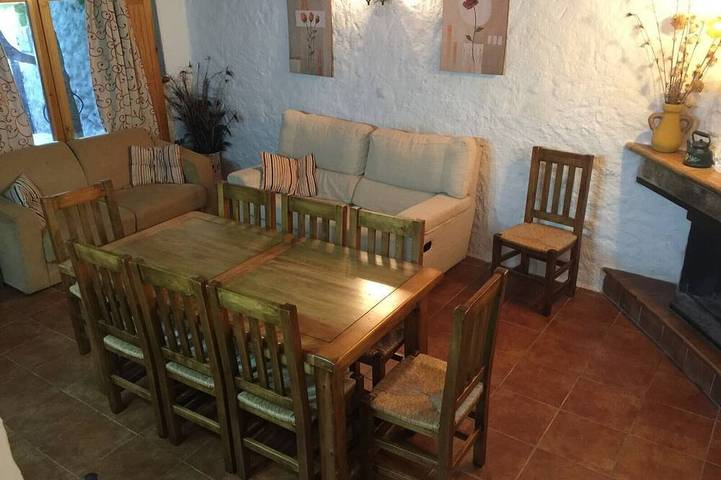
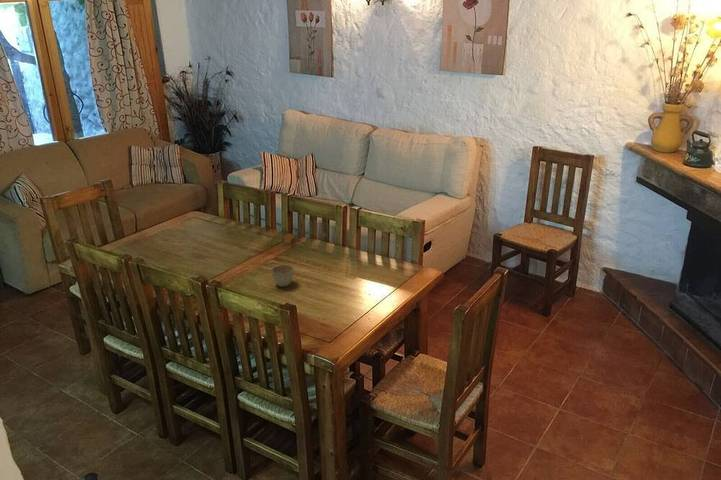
+ flower pot [270,264,295,288]
